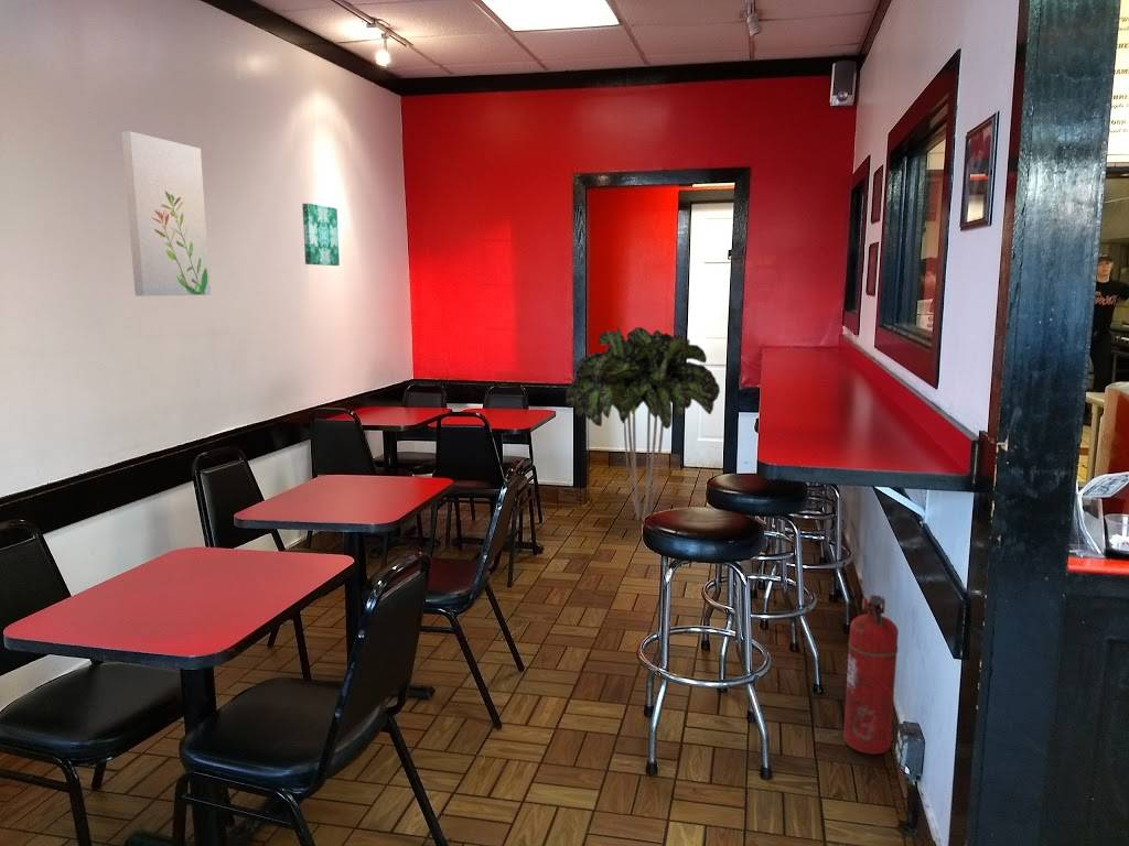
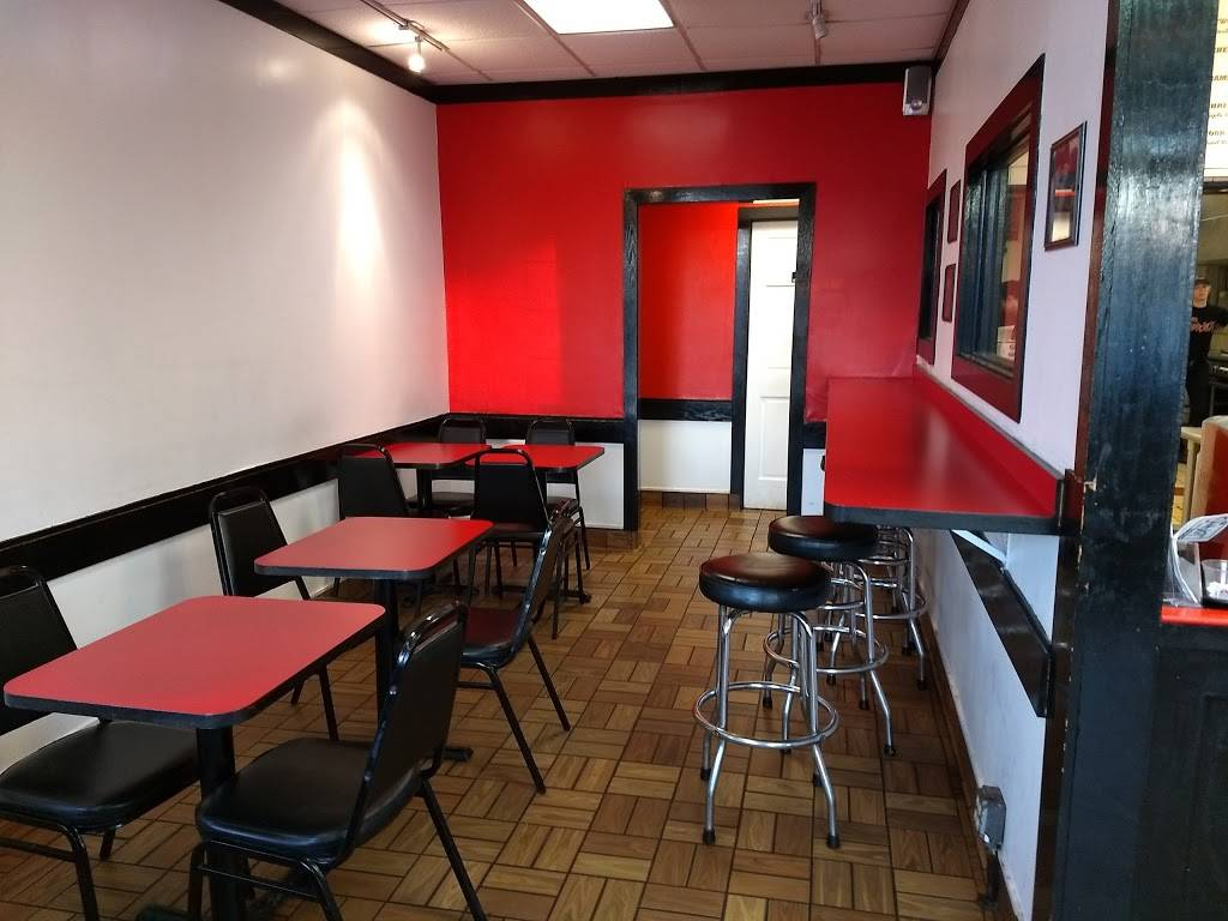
- wall art [120,130,212,297]
- indoor plant [564,325,721,522]
- wall art [301,203,341,267]
- fire extinguisher [842,594,900,756]
